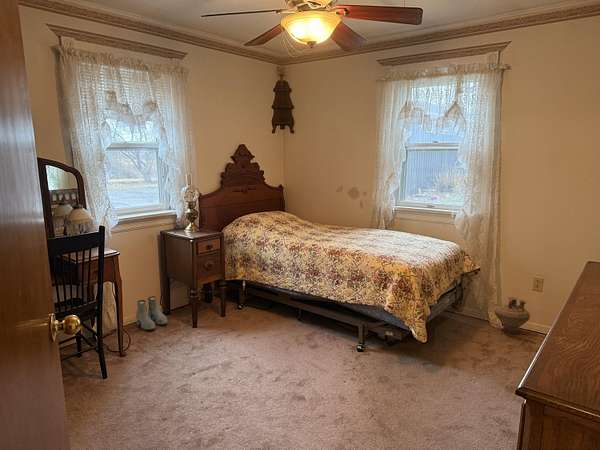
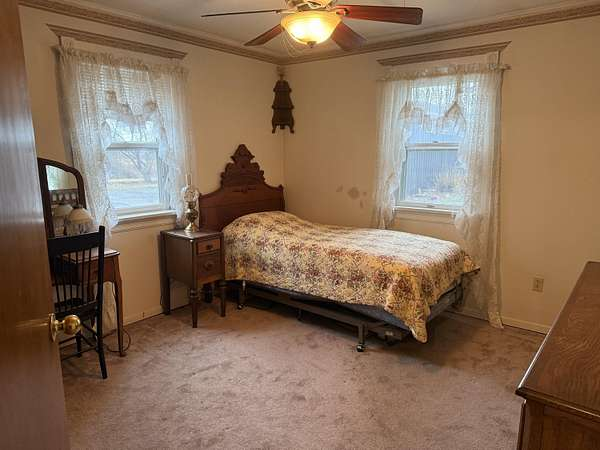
- ceramic jug [494,296,531,335]
- boots [135,295,168,331]
